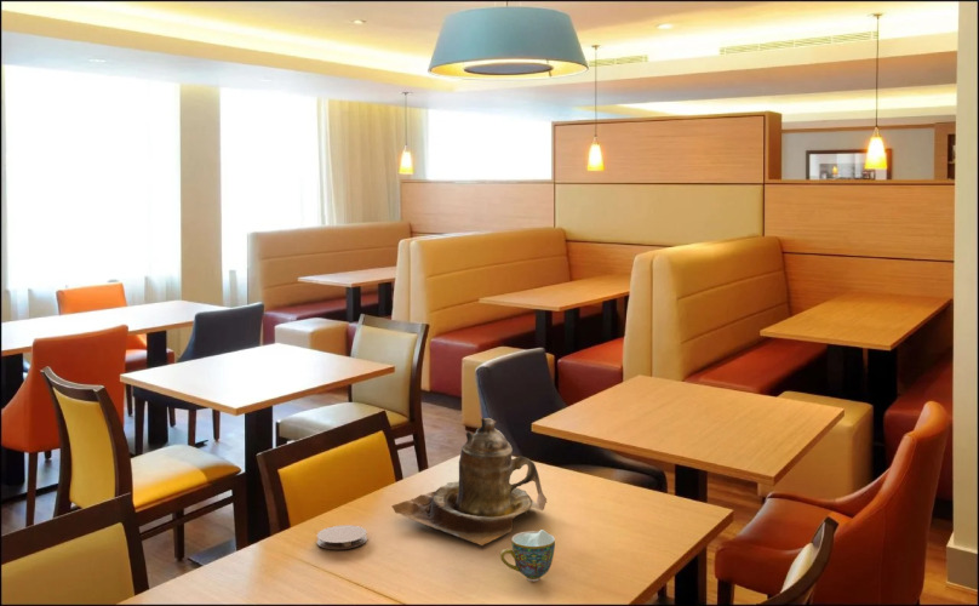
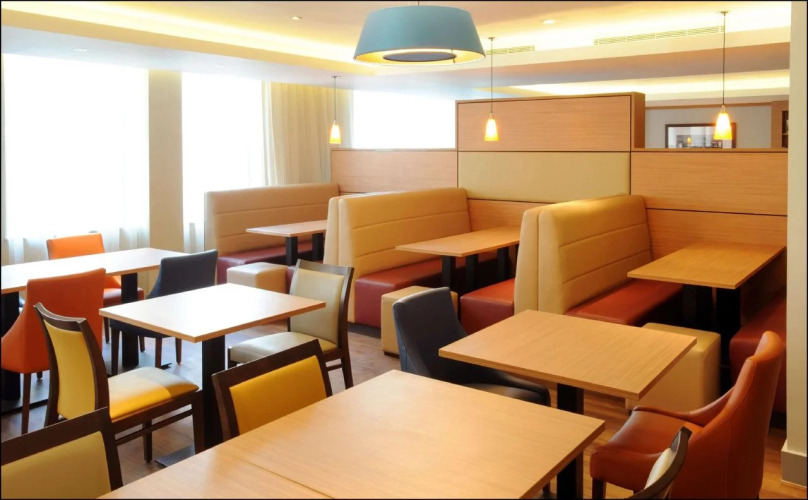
- teapot [390,417,548,547]
- teacup [499,528,556,582]
- coaster [316,524,368,550]
